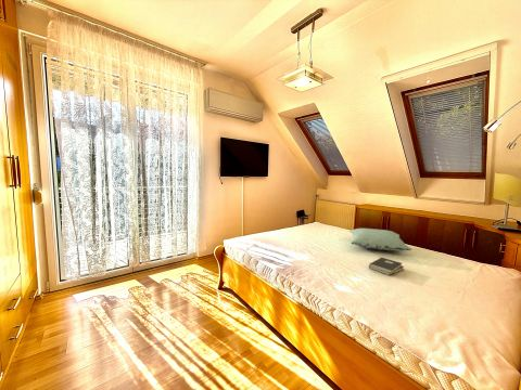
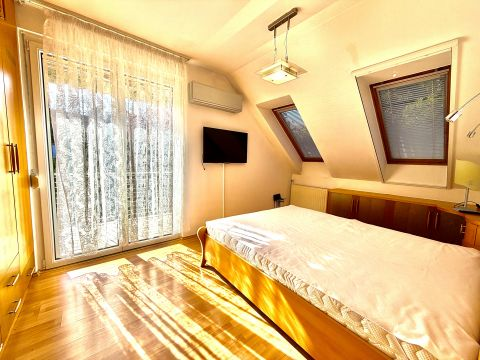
- hardback book [368,257,405,276]
- pillow [348,227,412,252]
